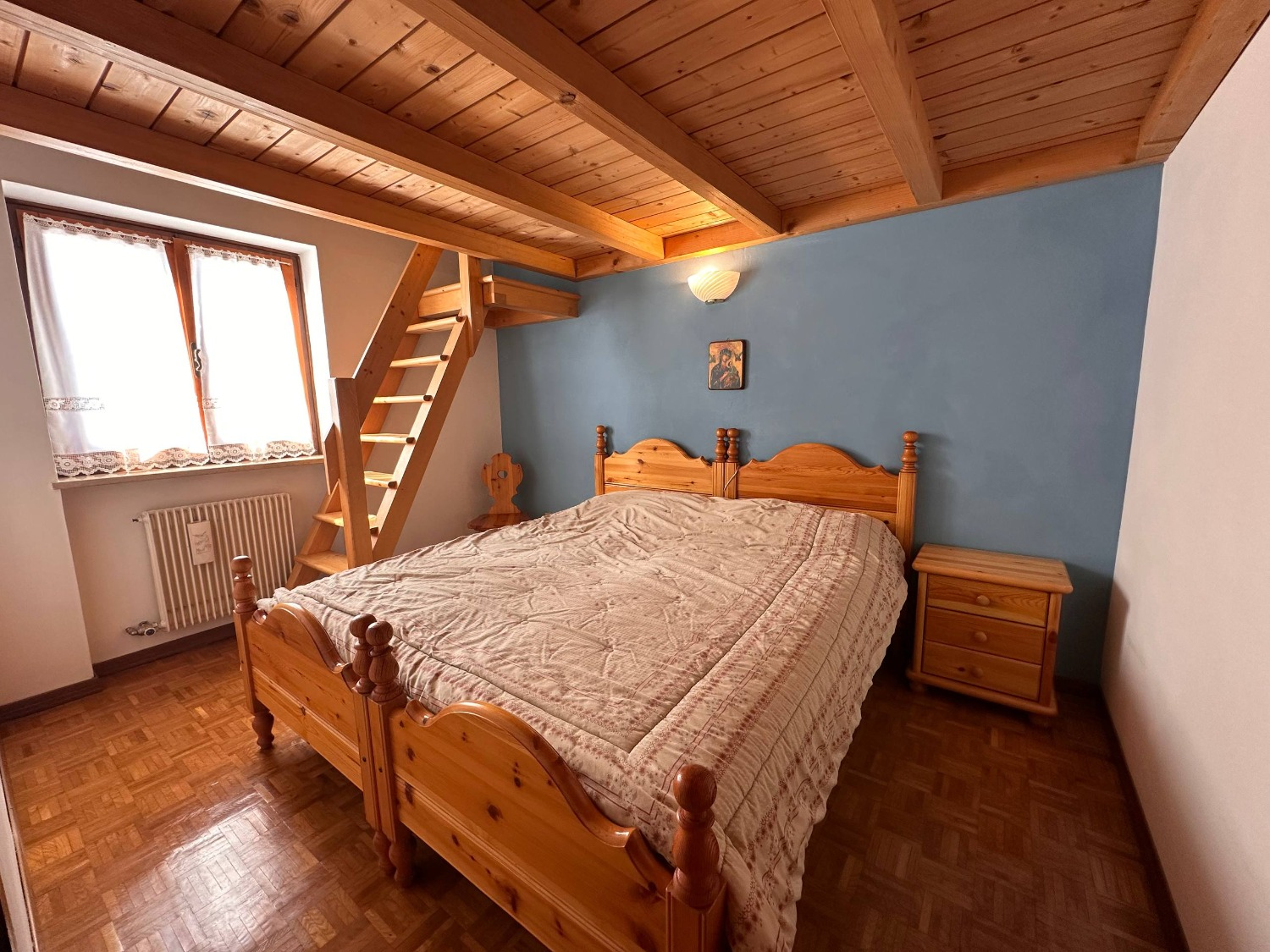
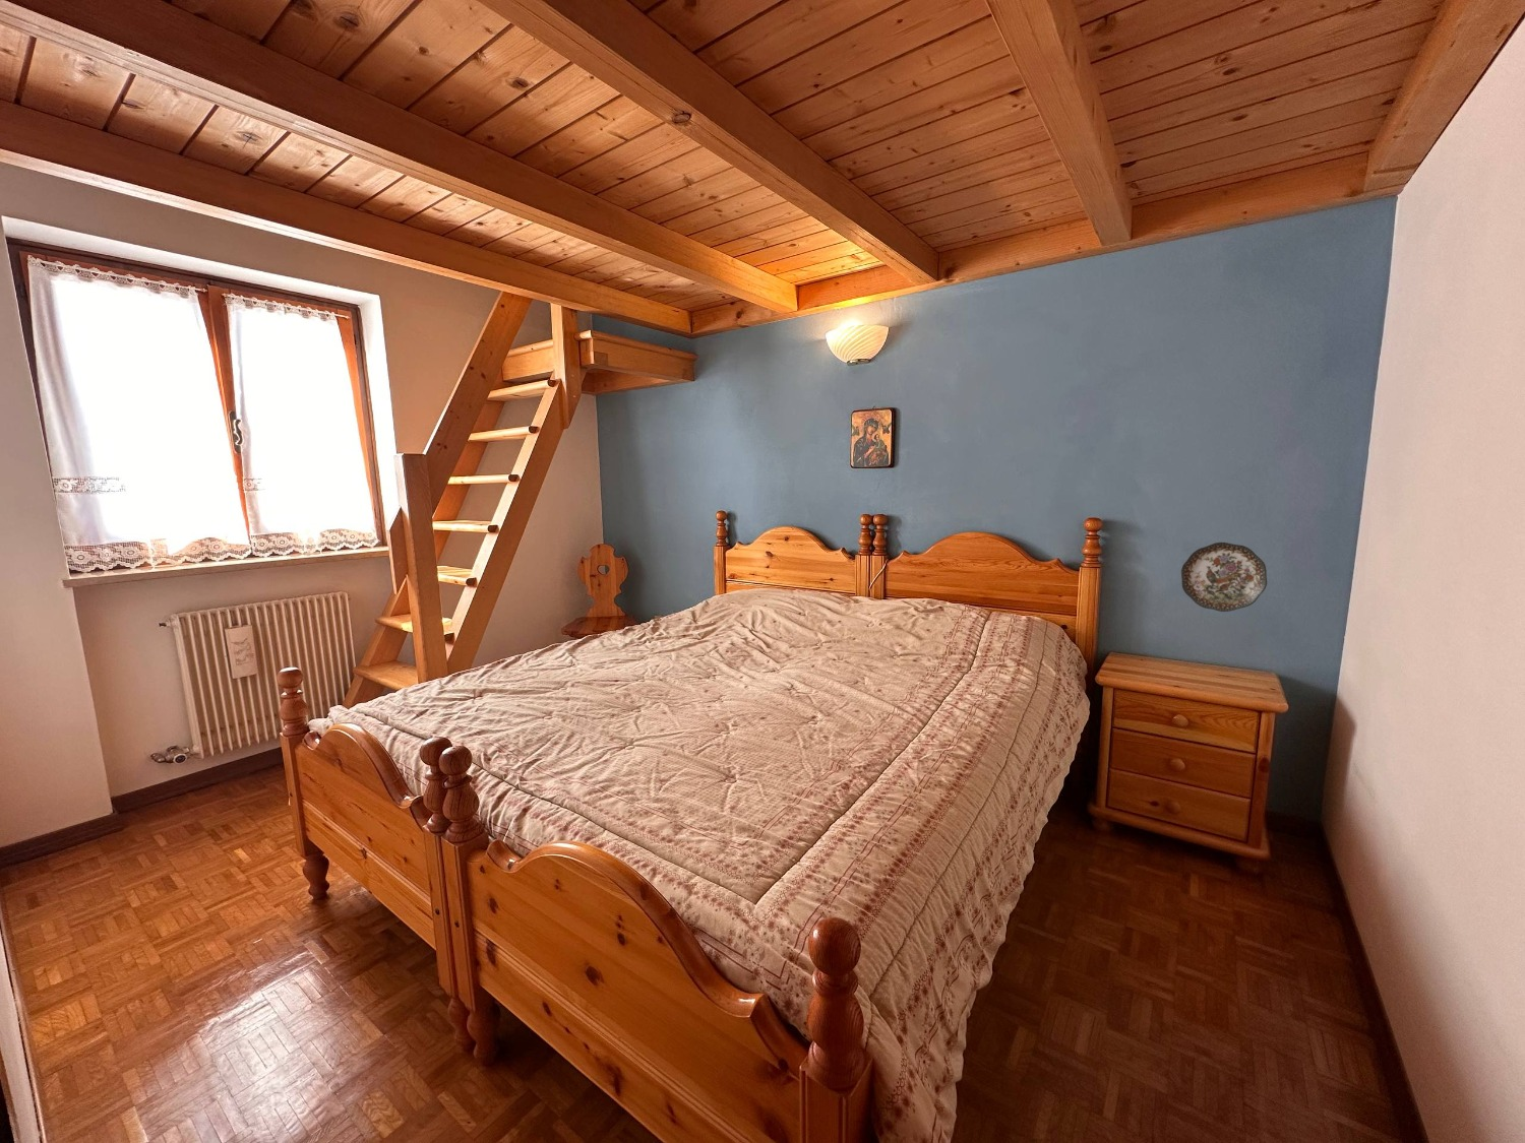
+ decorative plate [1180,541,1268,612]
